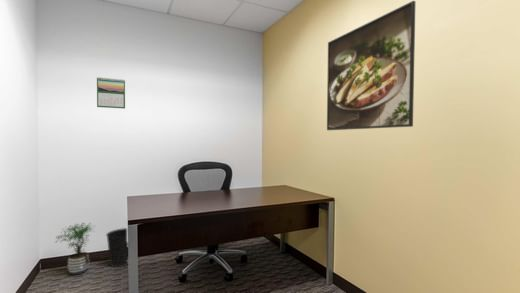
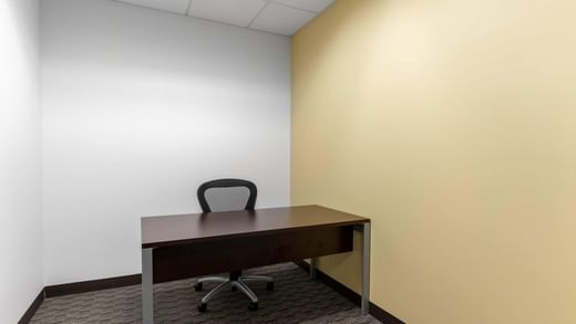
- wastebasket [105,227,129,268]
- calendar [96,76,126,110]
- potted plant [54,221,96,276]
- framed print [326,0,416,131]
